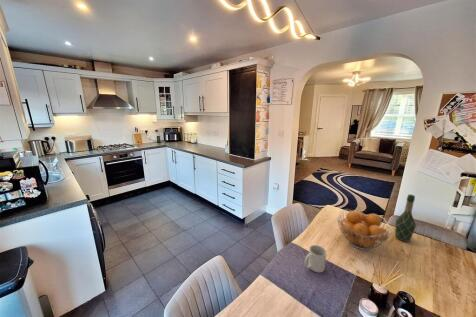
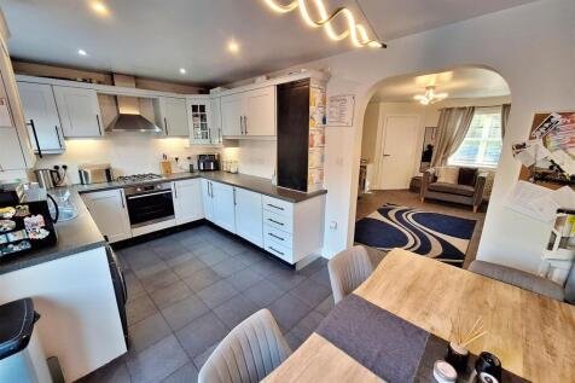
- mug [304,244,327,273]
- wine bottle [394,194,417,243]
- fruit basket [337,208,392,251]
